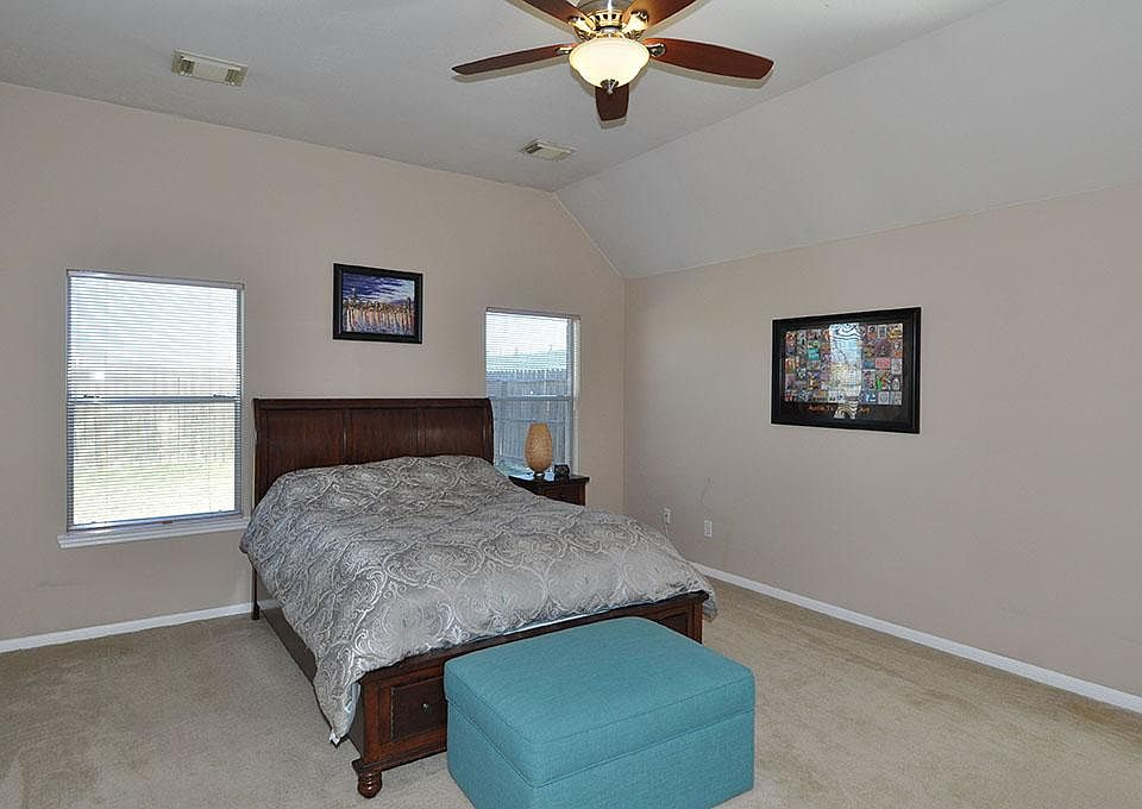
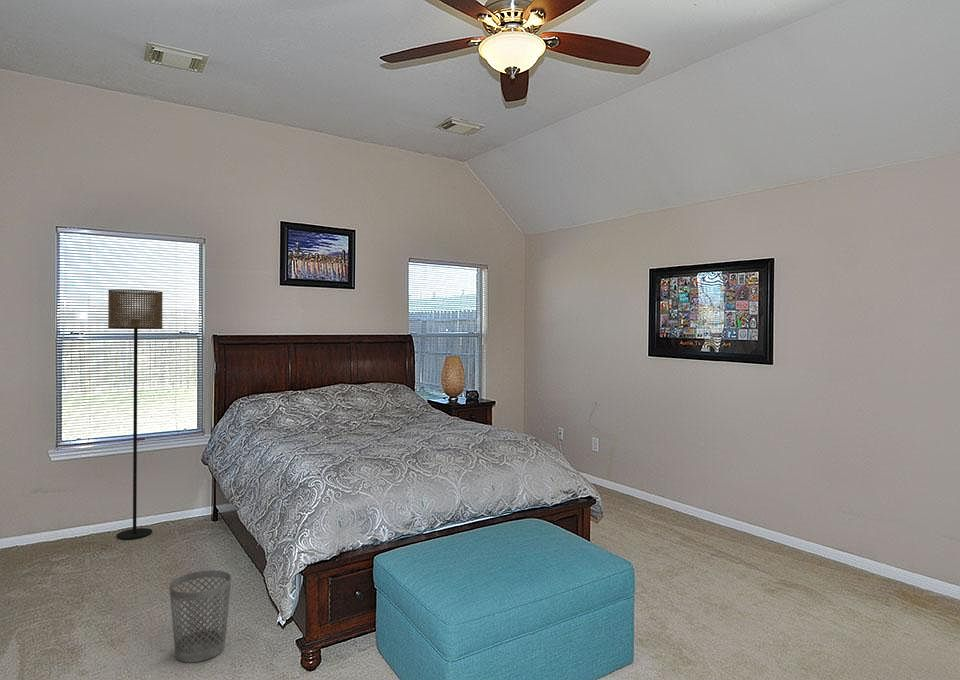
+ floor lamp [107,288,164,540]
+ wastebasket [168,569,232,663]
